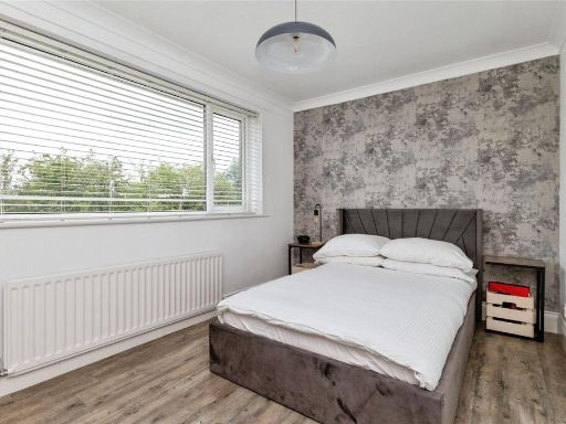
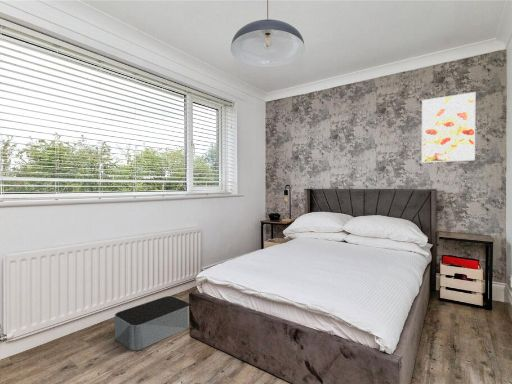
+ storage bin [114,295,190,351]
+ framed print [421,91,476,164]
